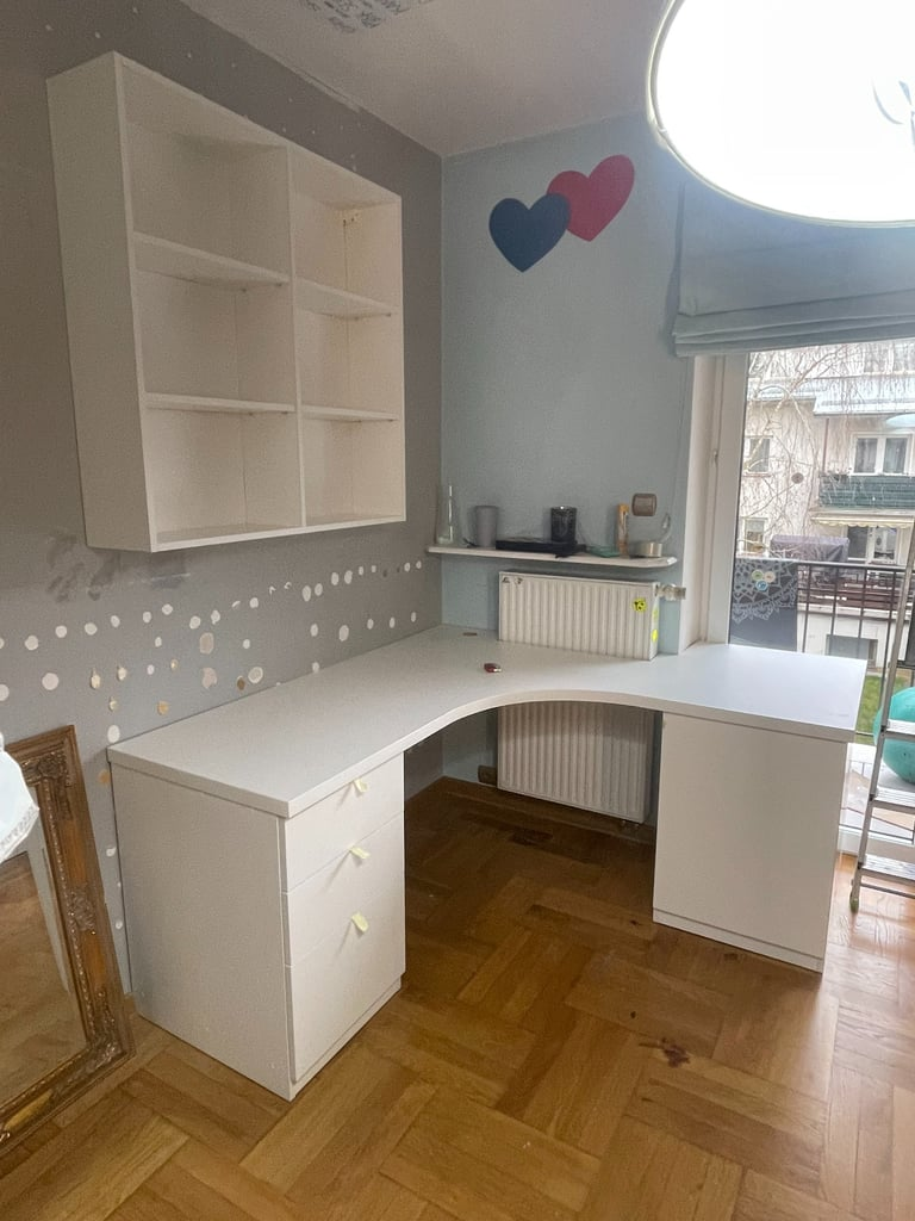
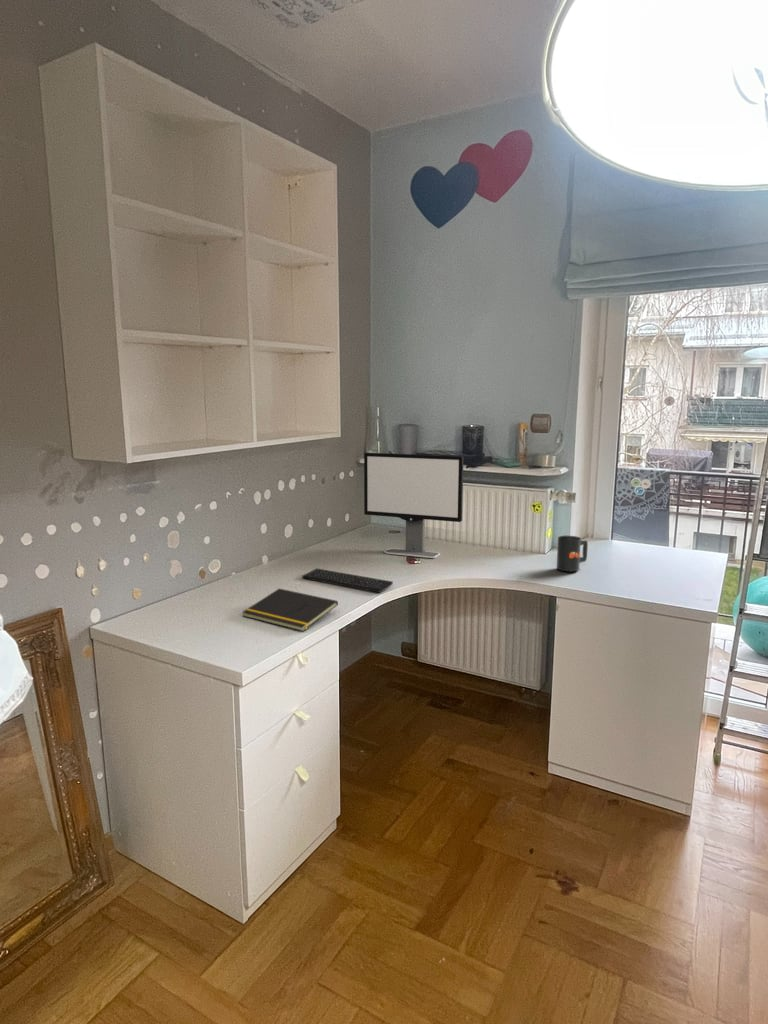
+ mug [556,535,589,572]
+ keyboard [301,567,394,594]
+ computer monitor [363,452,465,559]
+ notepad [241,588,339,632]
